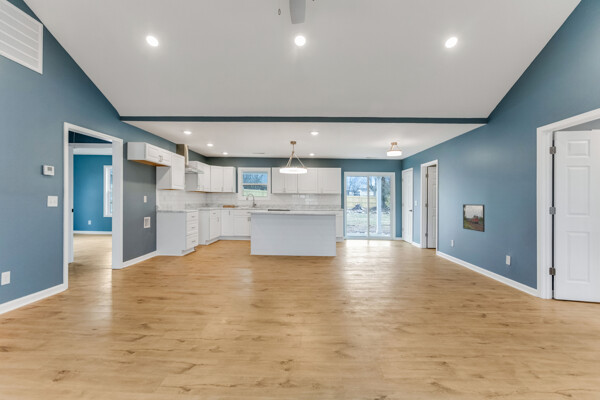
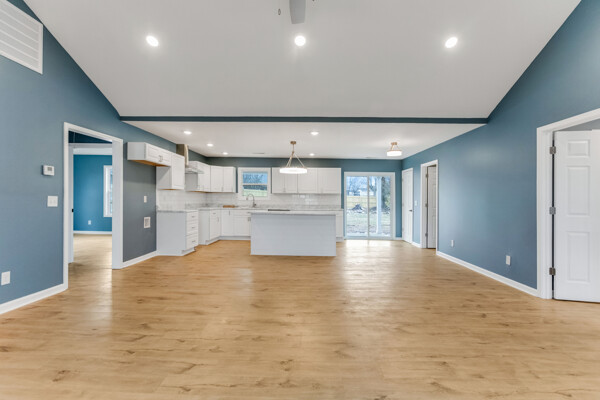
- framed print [462,203,486,233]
